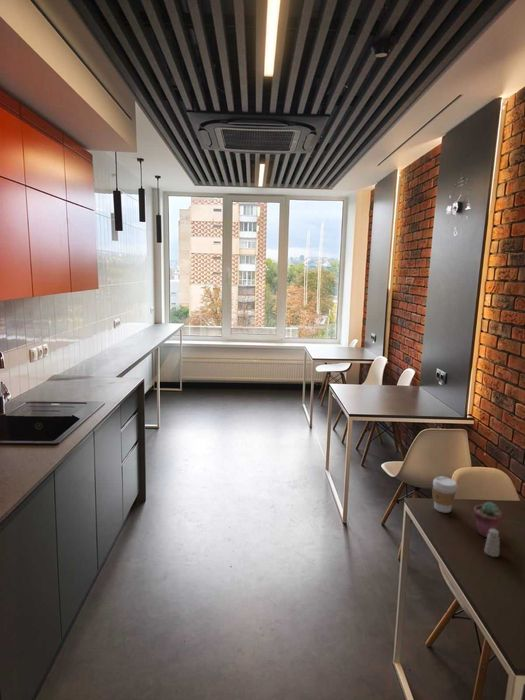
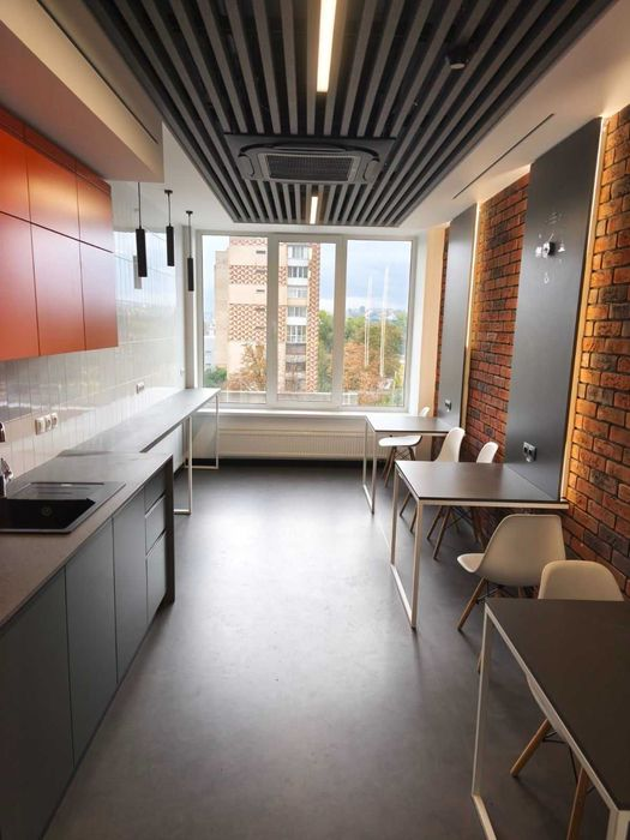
- coffee cup [432,475,458,514]
- potted succulent [473,501,503,538]
- saltshaker [483,529,501,558]
